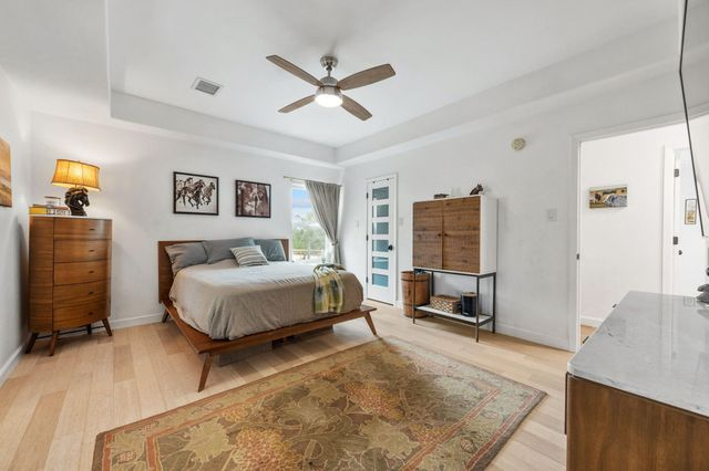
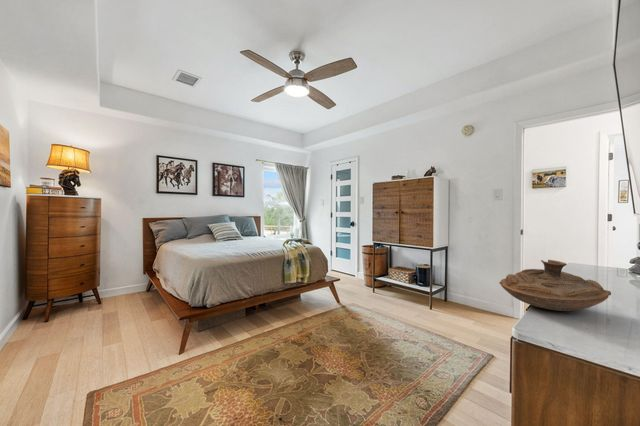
+ decorative bowl [498,259,612,312]
